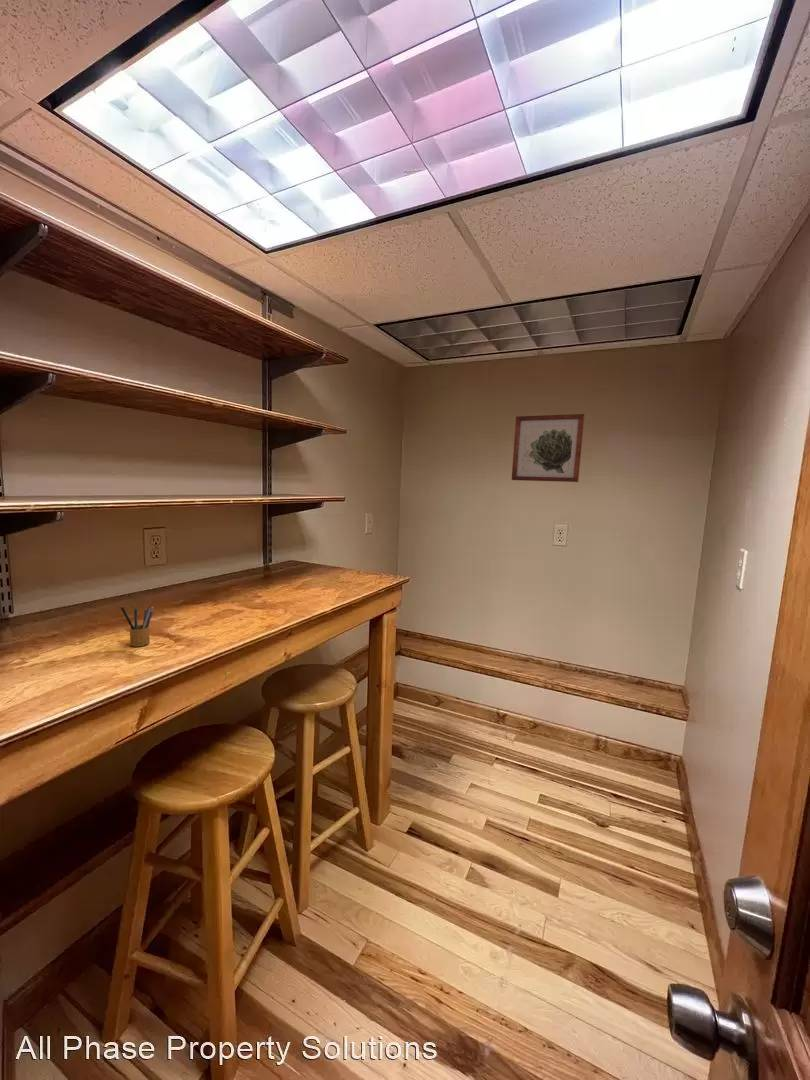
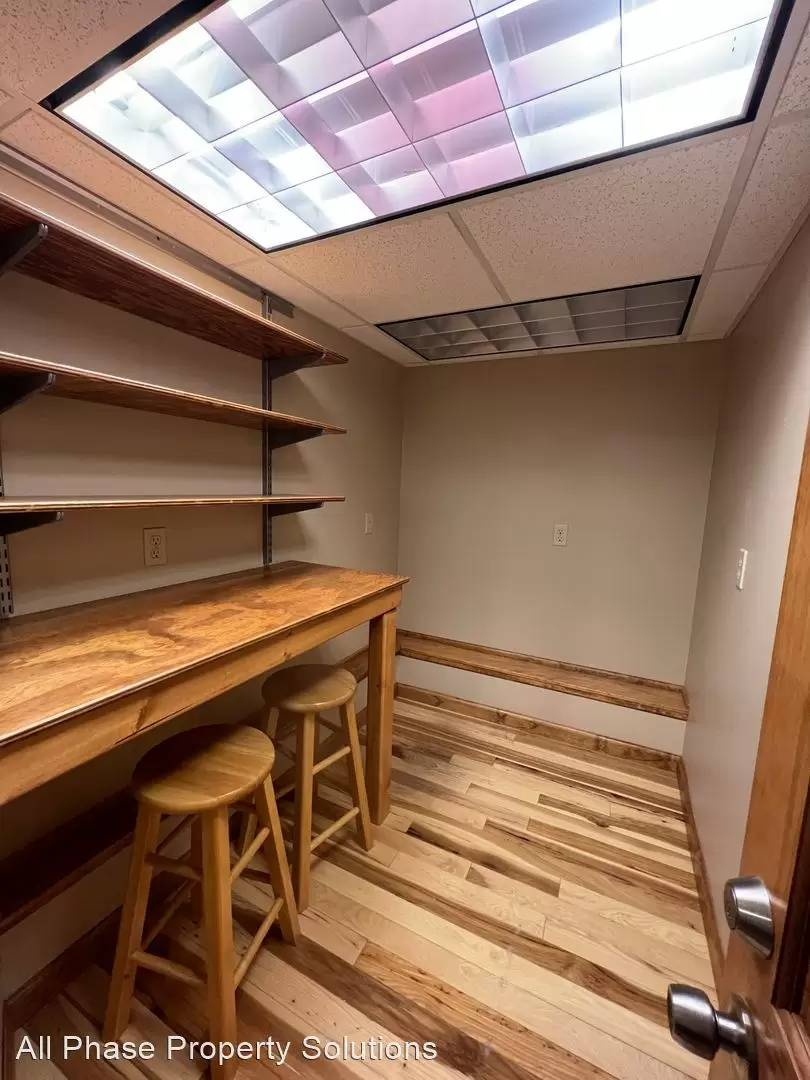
- pencil box [119,602,154,647]
- wall art [511,413,586,483]
